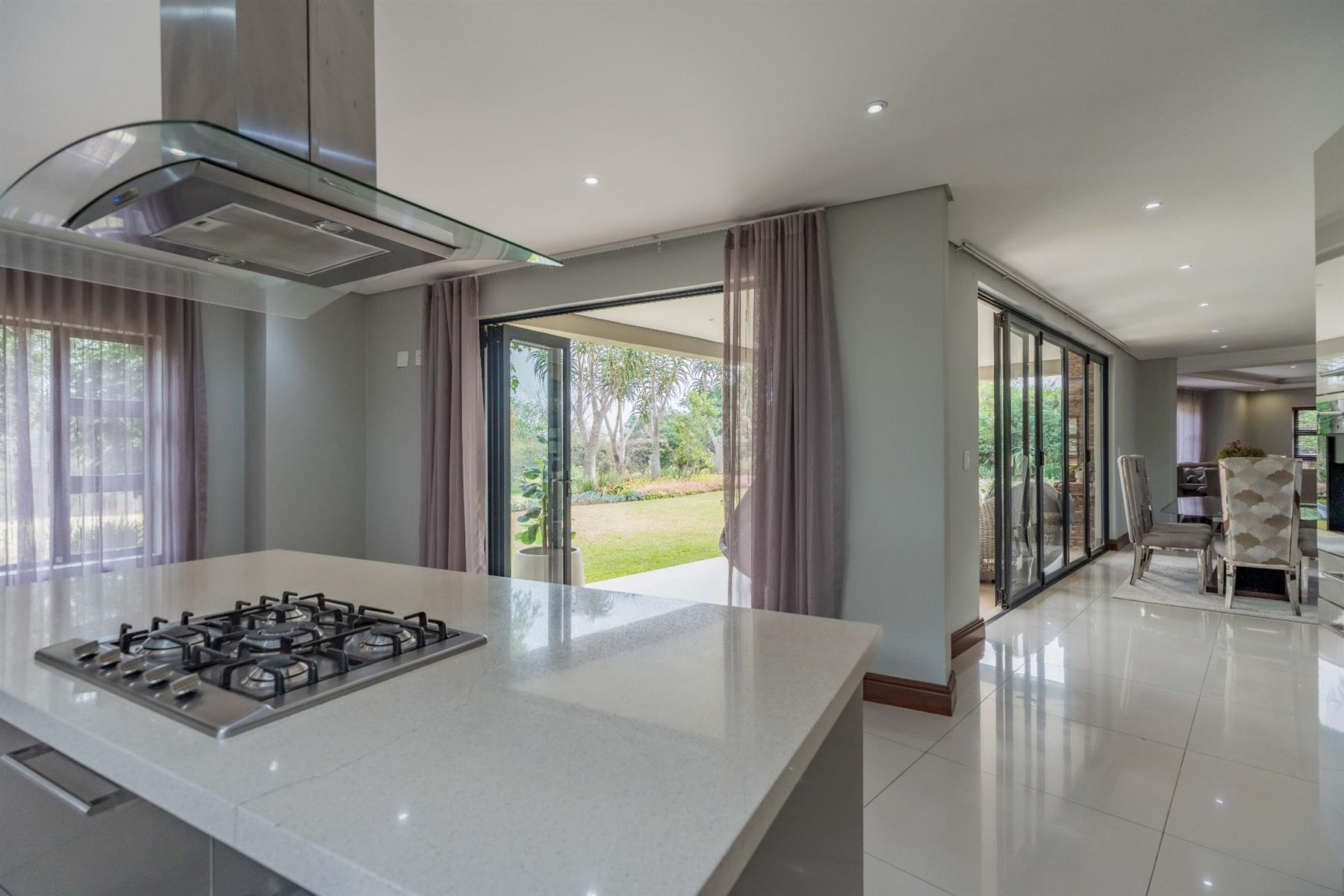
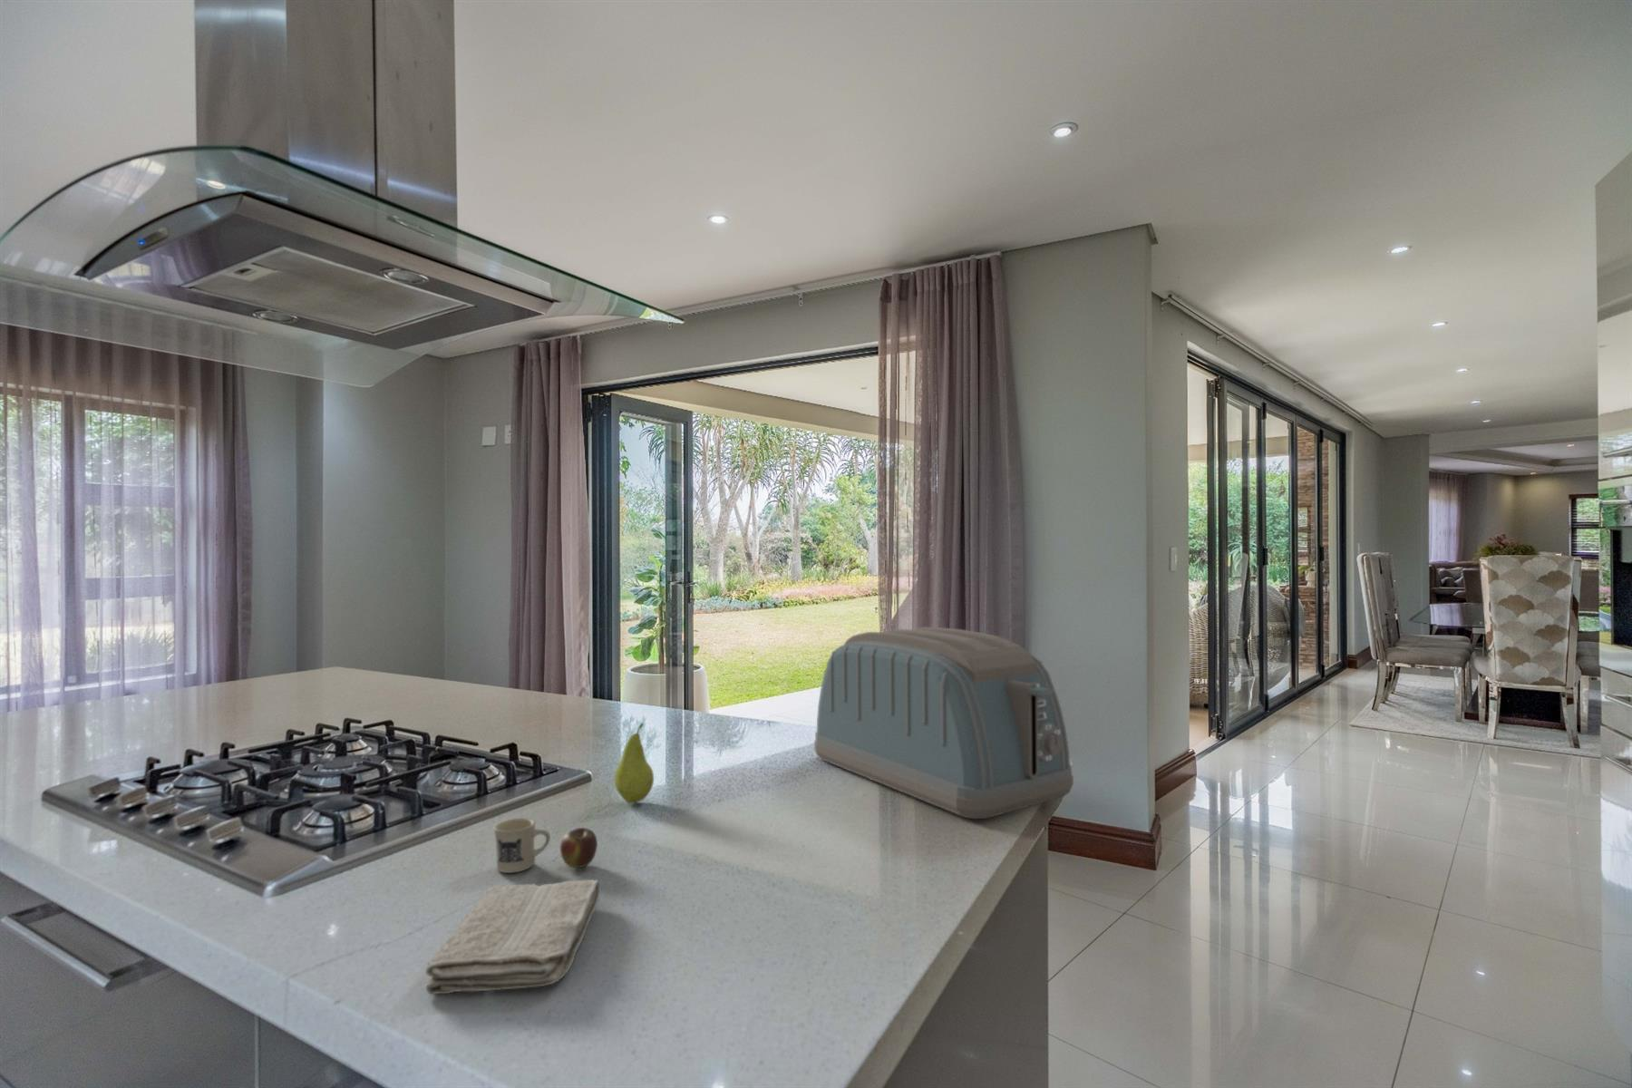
+ washcloth [425,879,600,994]
+ fruit [613,721,654,804]
+ mug [493,817,599,874]
+ toaster [814,627,1075,820]
